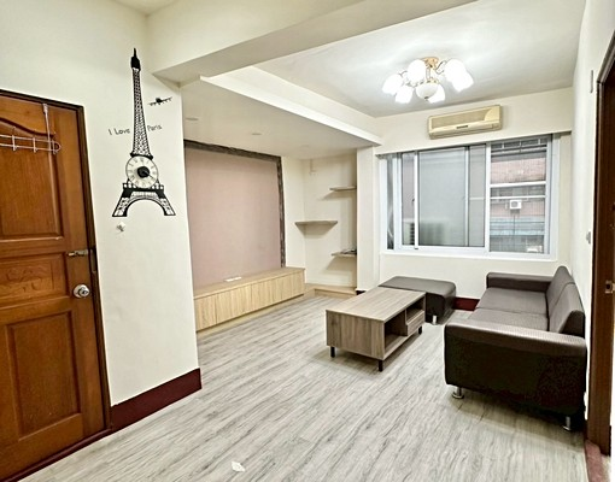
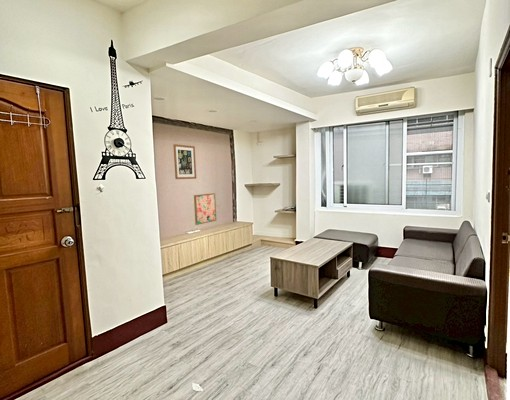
+ wall art [173,143,197,180]
+ wall art [193,192,217,226]
